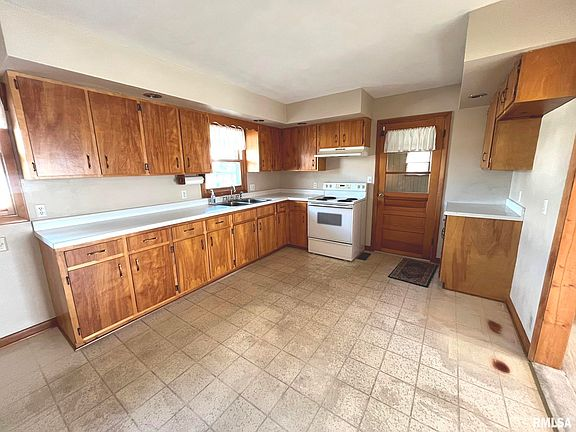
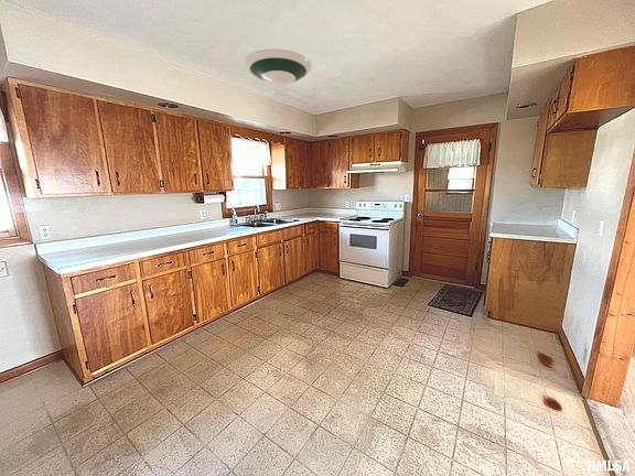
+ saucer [244,48,312,87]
